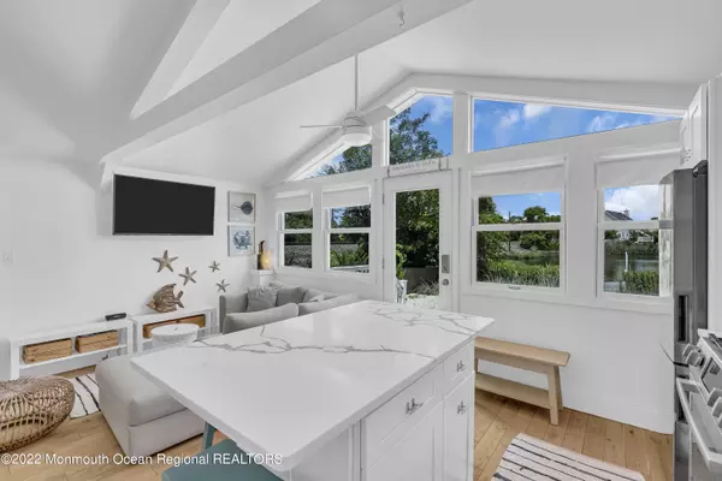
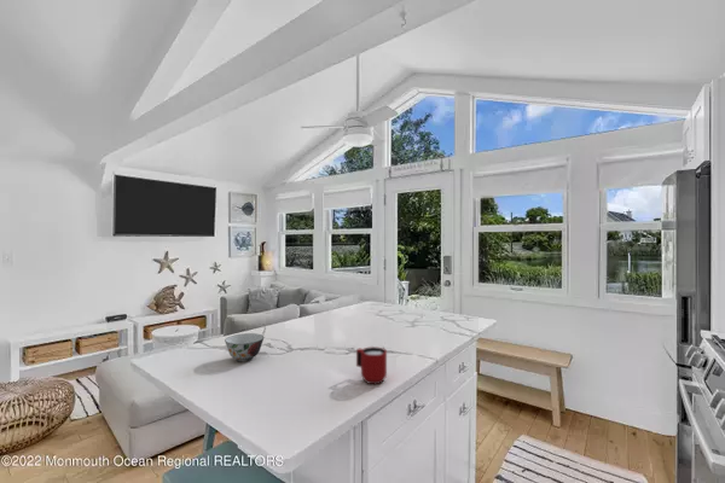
+ soup bowl [224,332,265,362]
+ mug [355,345,388,385]
